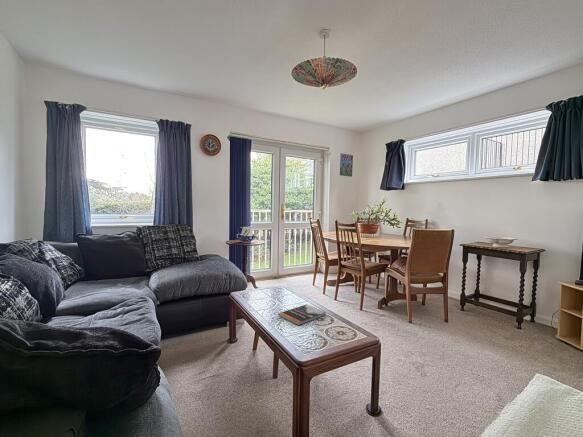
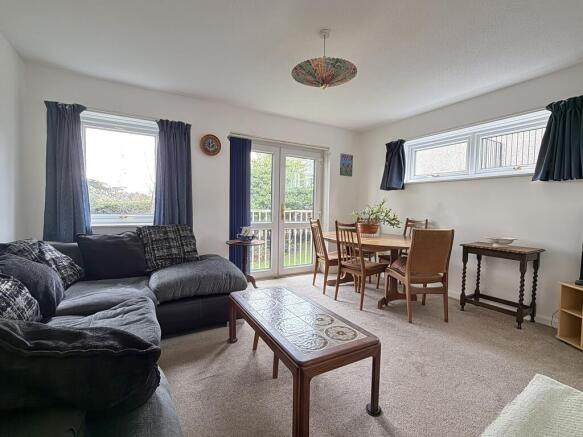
- book [278,304,327,326]
